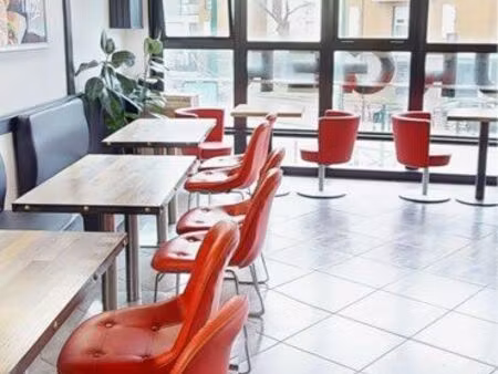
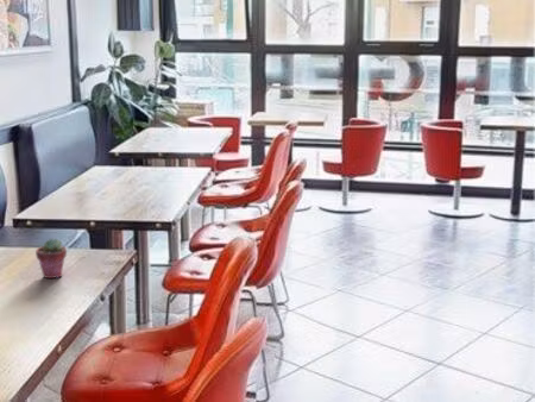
+ potted succulent [34,237,68,279]
